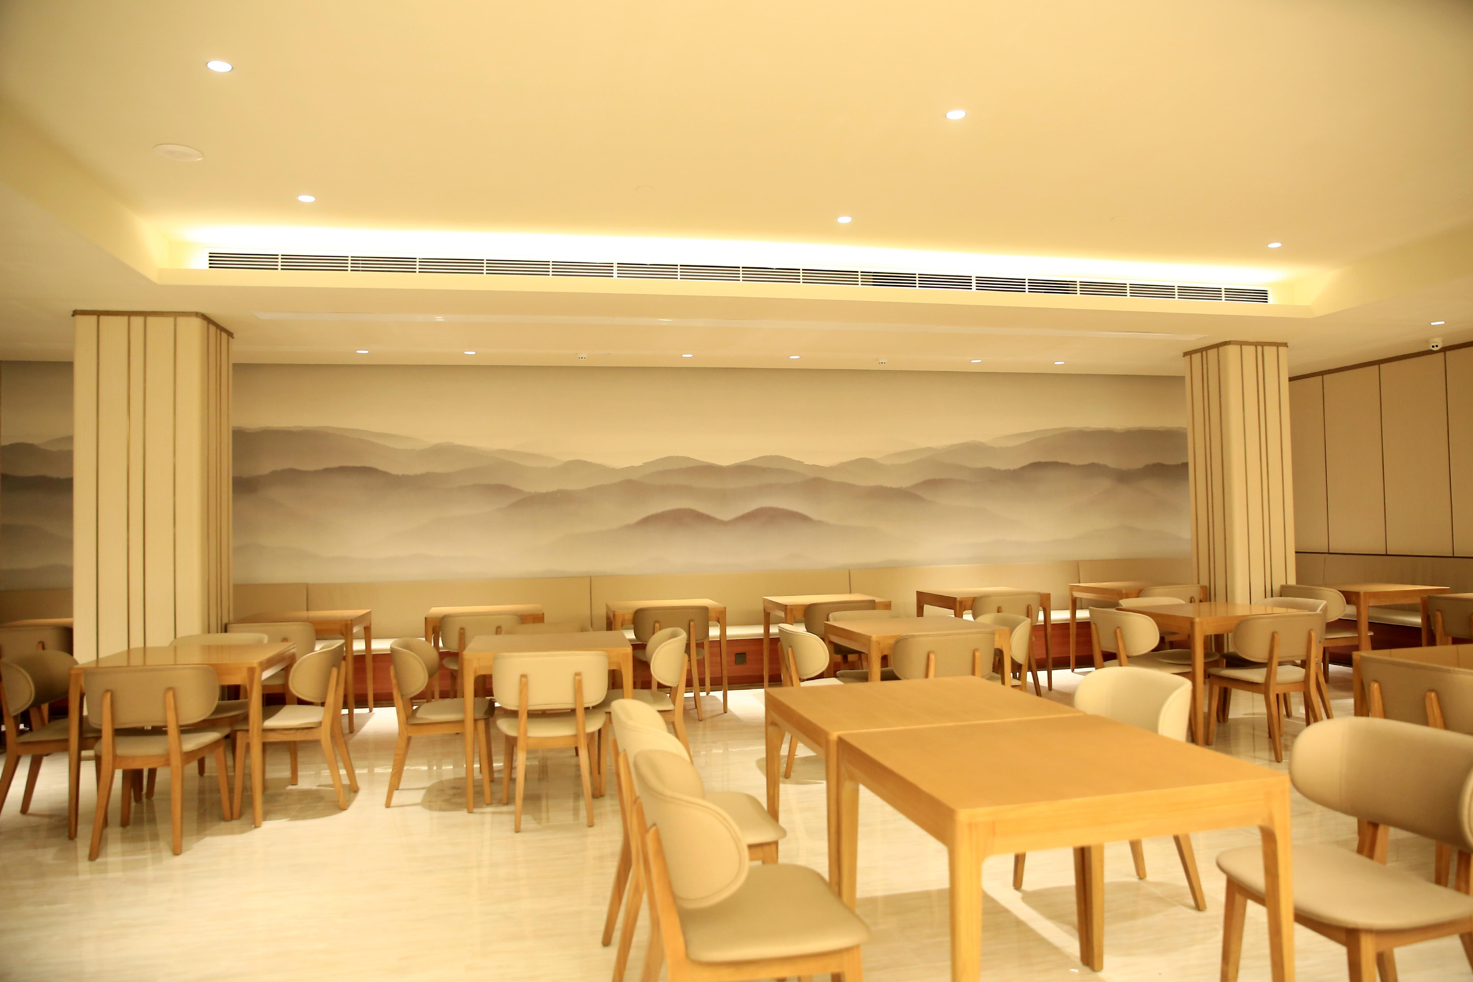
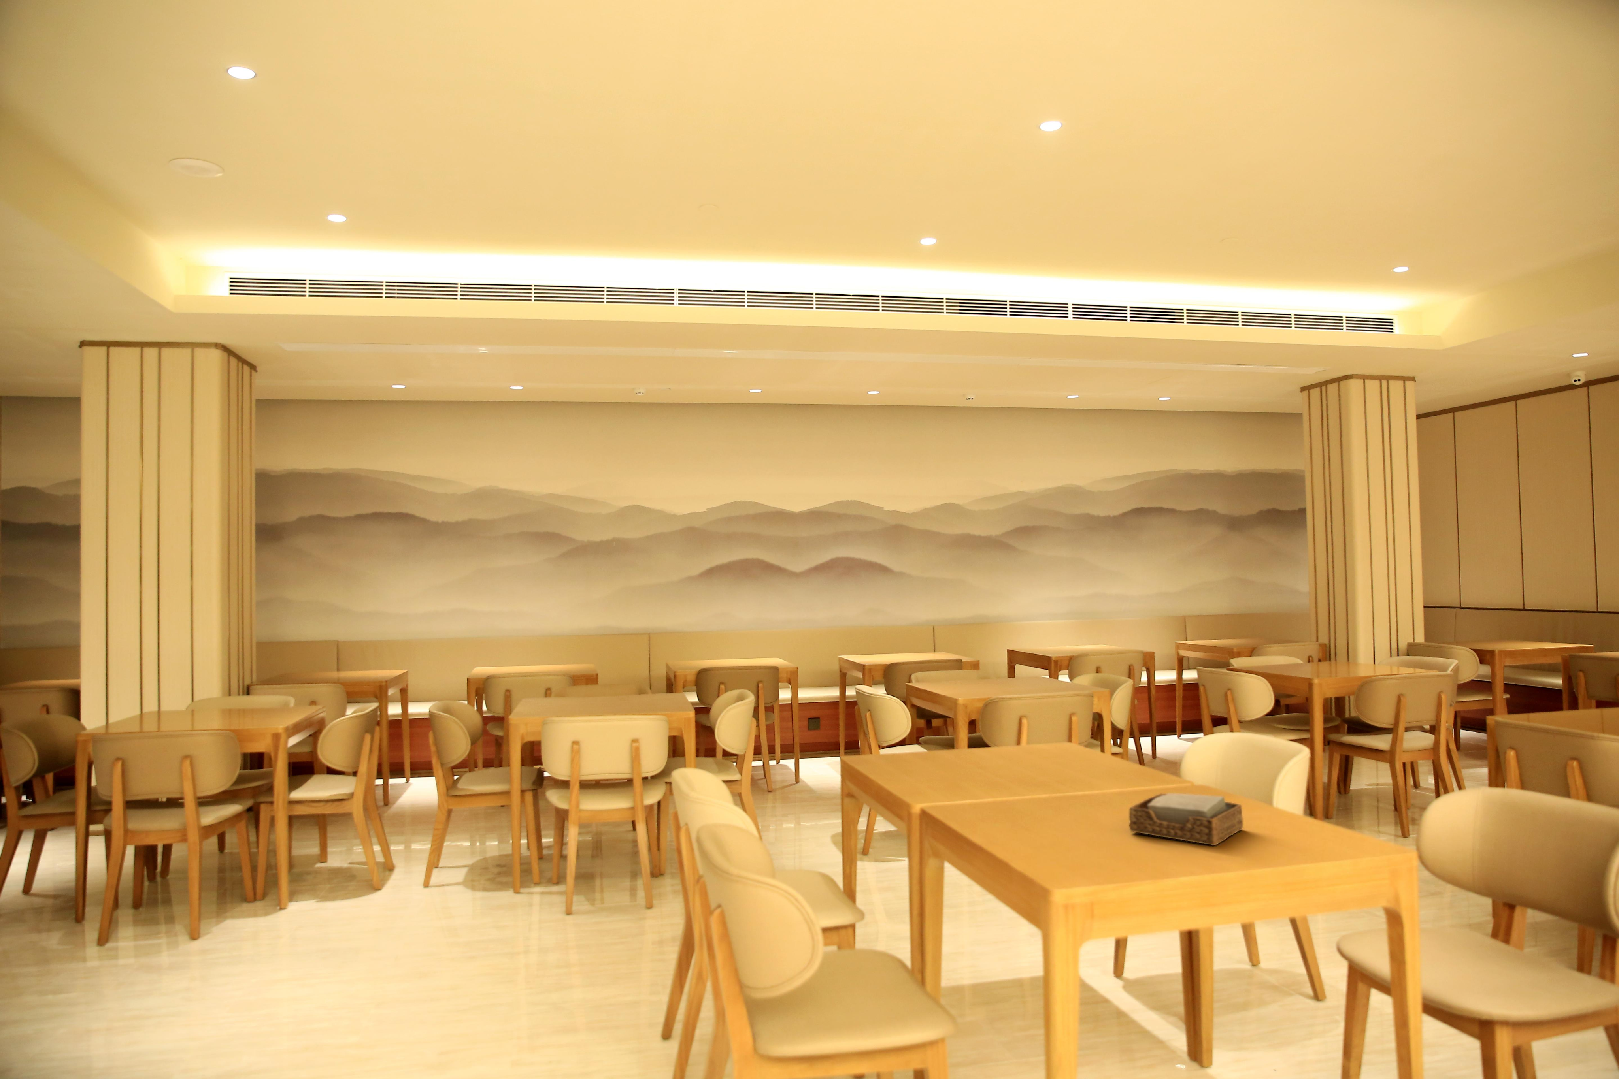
+ napkin holder [1129,792,1244,845]
